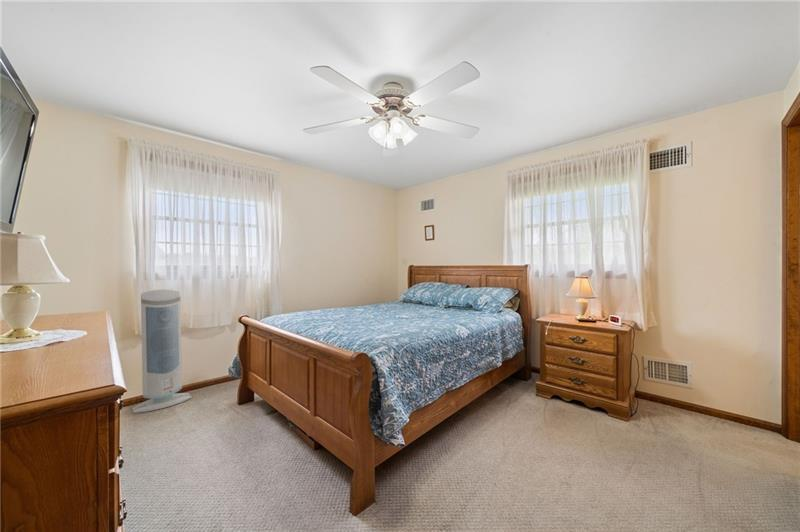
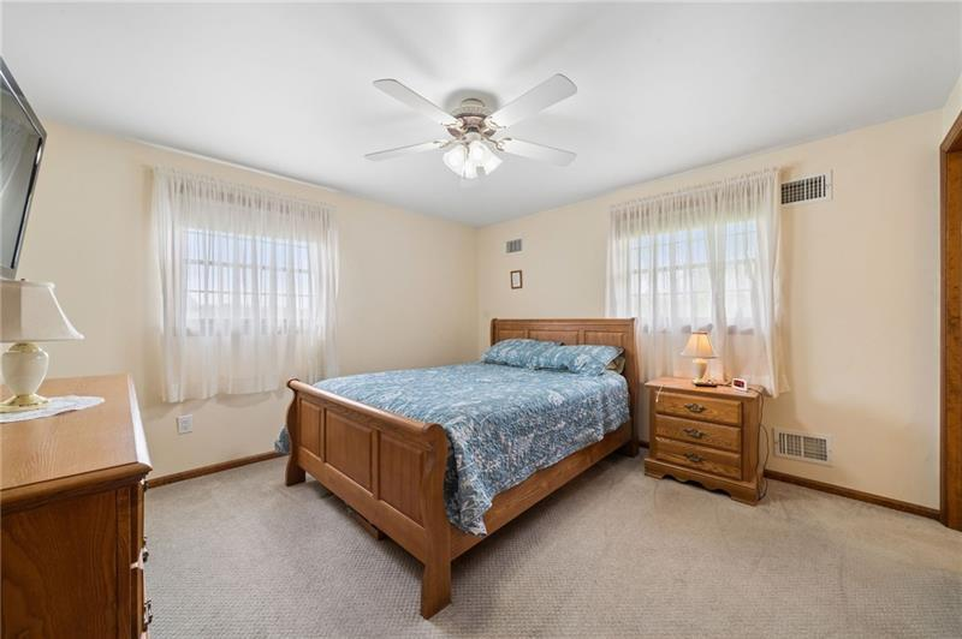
- air purifier [131,288,192,414]
